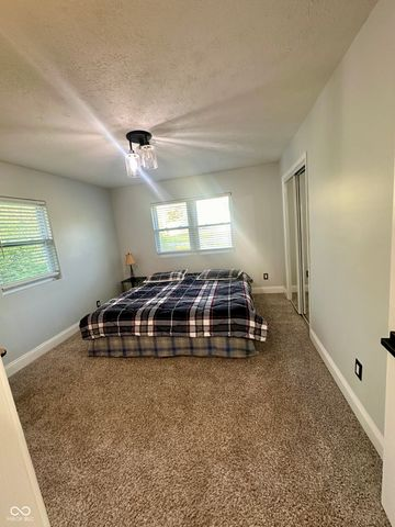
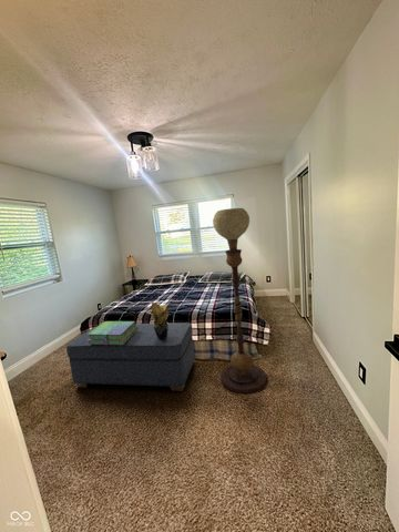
+ floor lamp [212,207,267,393]
+ stack of books [88,320,137,345]
+ ottoman [65,321,196,392]
+ potted plant [144,300,172,339]
